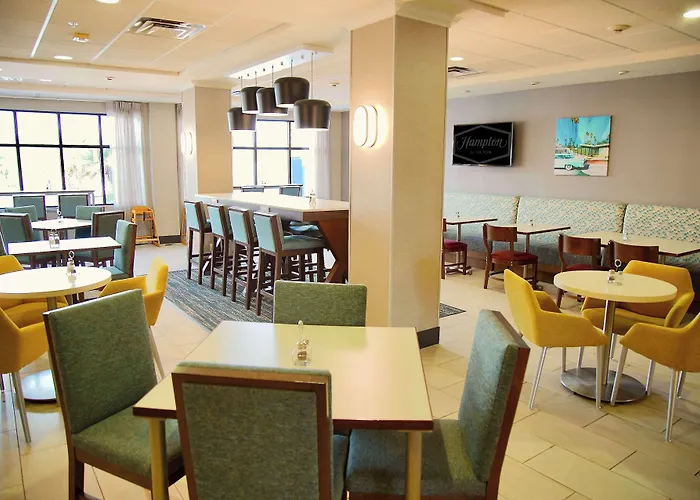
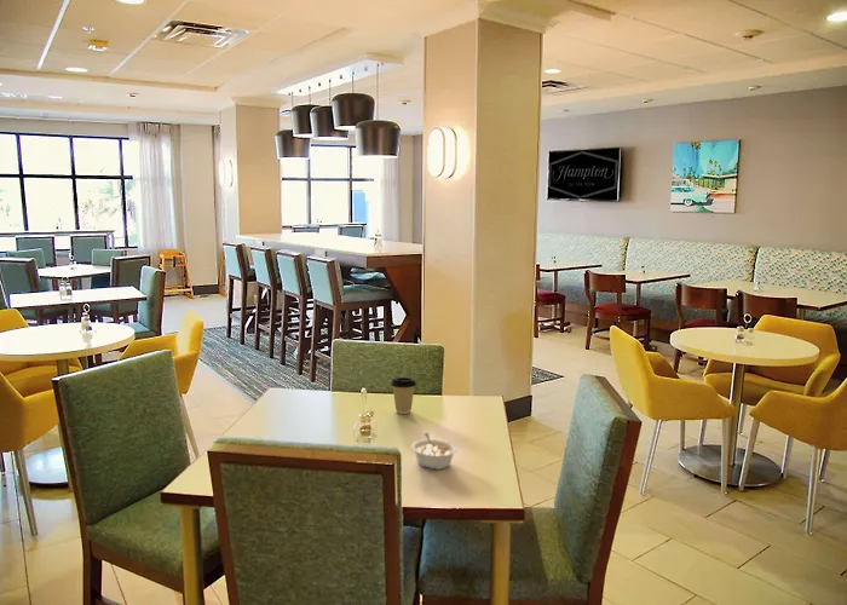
+ coffee cup [390,376,417,415]
+ legume [410,432,459,471]
